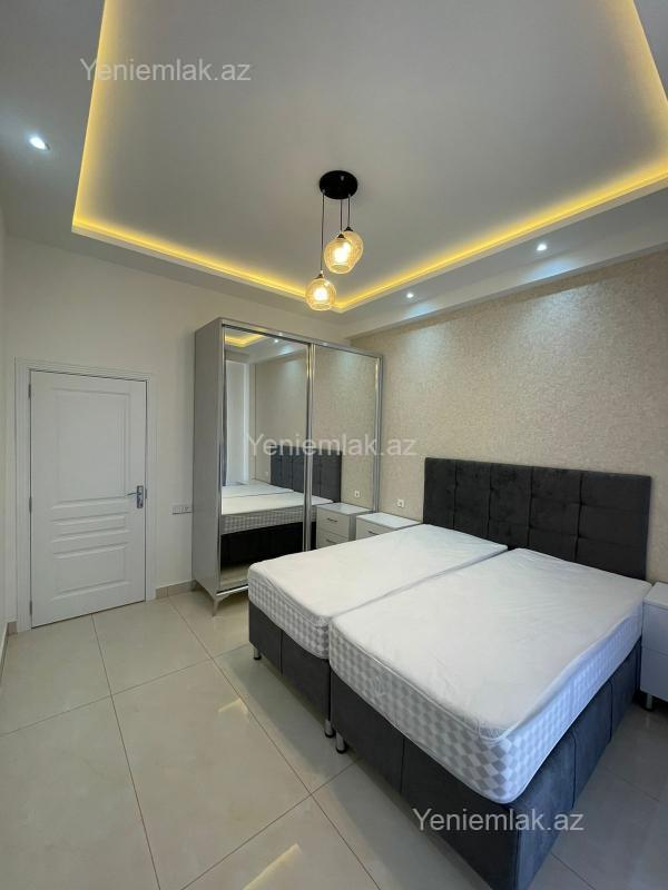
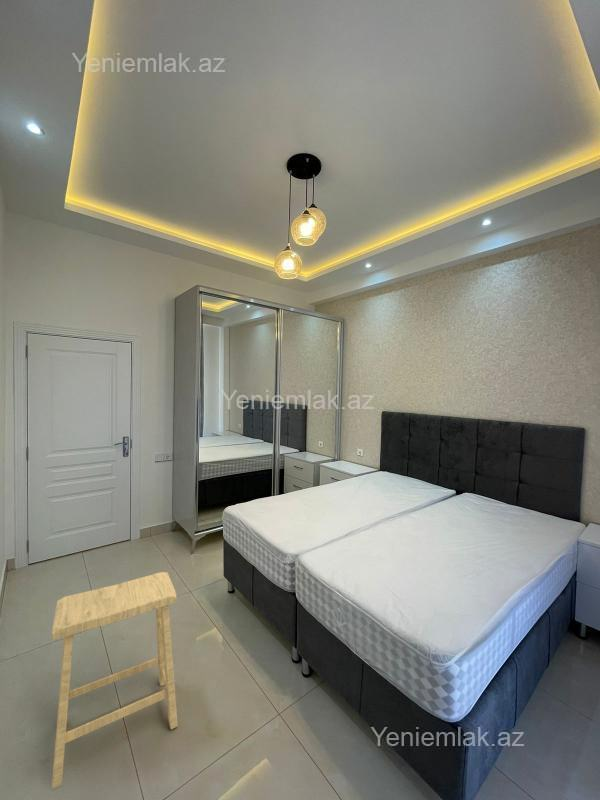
+ stool [51,571,179,790]
